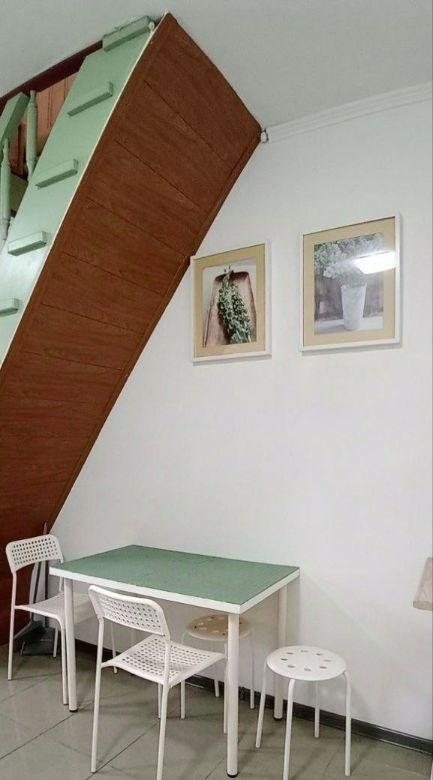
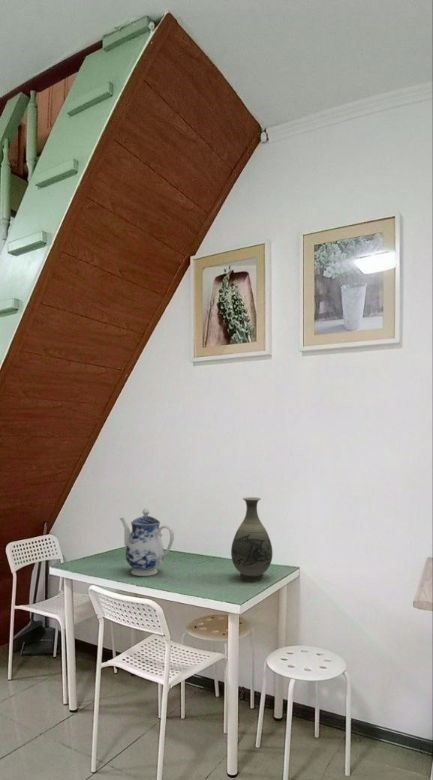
+ vase [230,496,273,582]
+ teapot [119,507,175,577]
